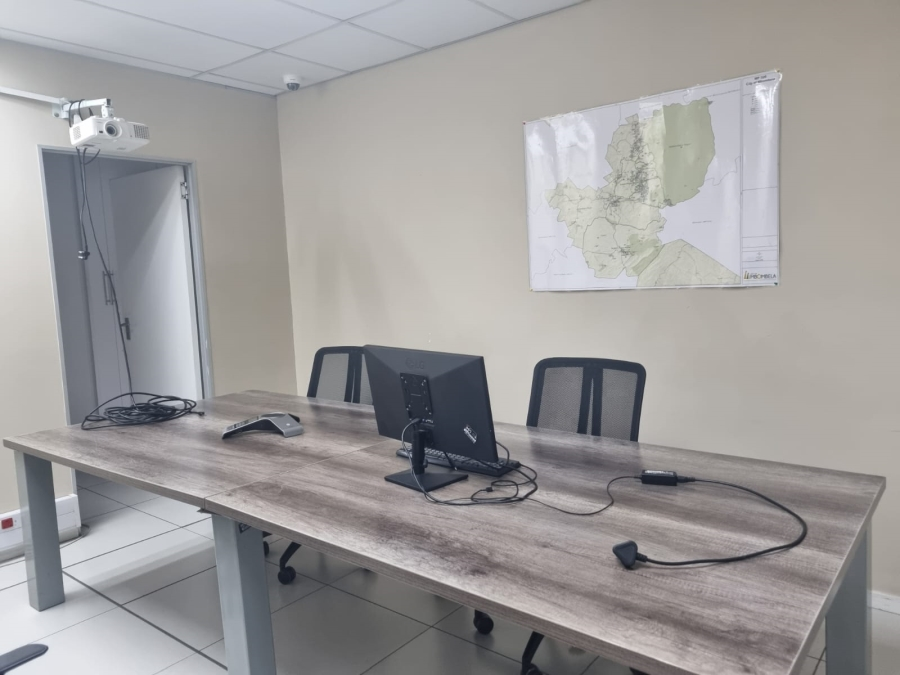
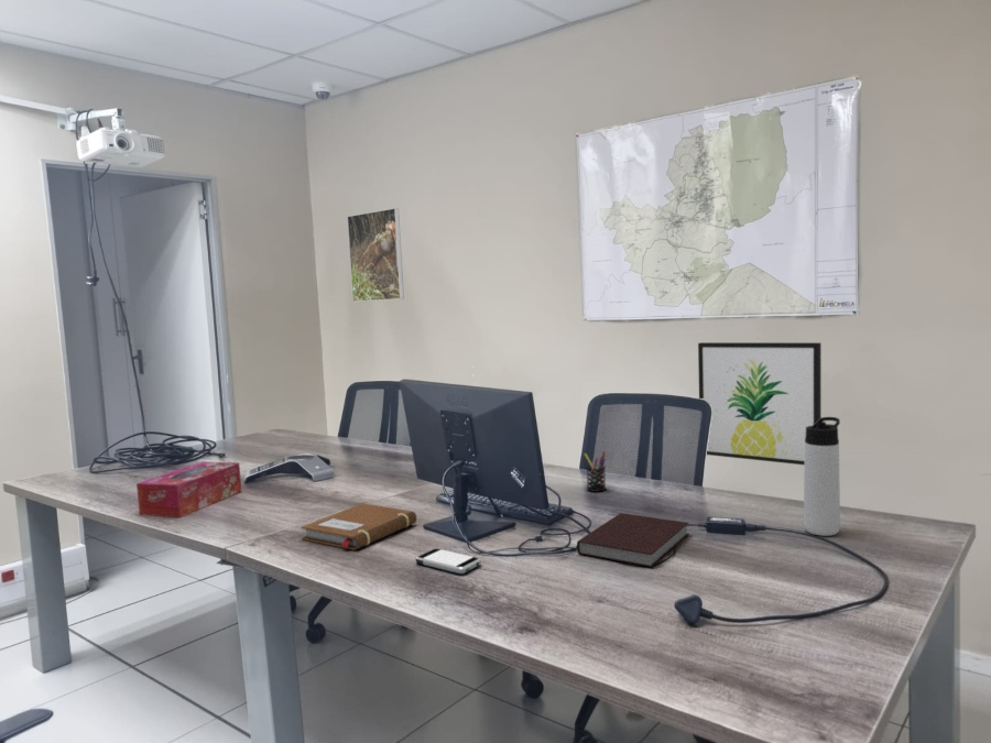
+ notebook [301,502,417,551]
+ thermos bottle [803,416,841,537]
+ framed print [346,207,405,303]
+ pen holder [582,450,607,493]
+ tissue box [135,460,242,518]
+ smartphone [415,547,482,575]
+ notebook [576,512,690,568]
+ wall art [697,341,823,466]
